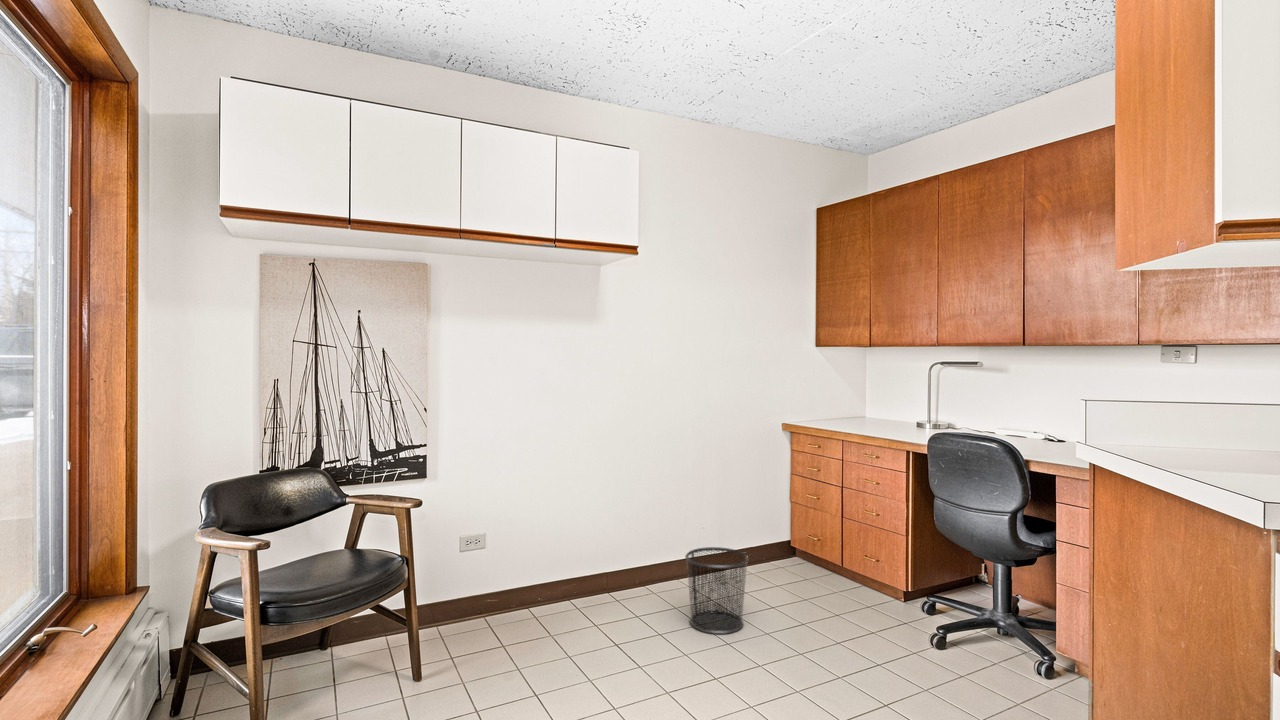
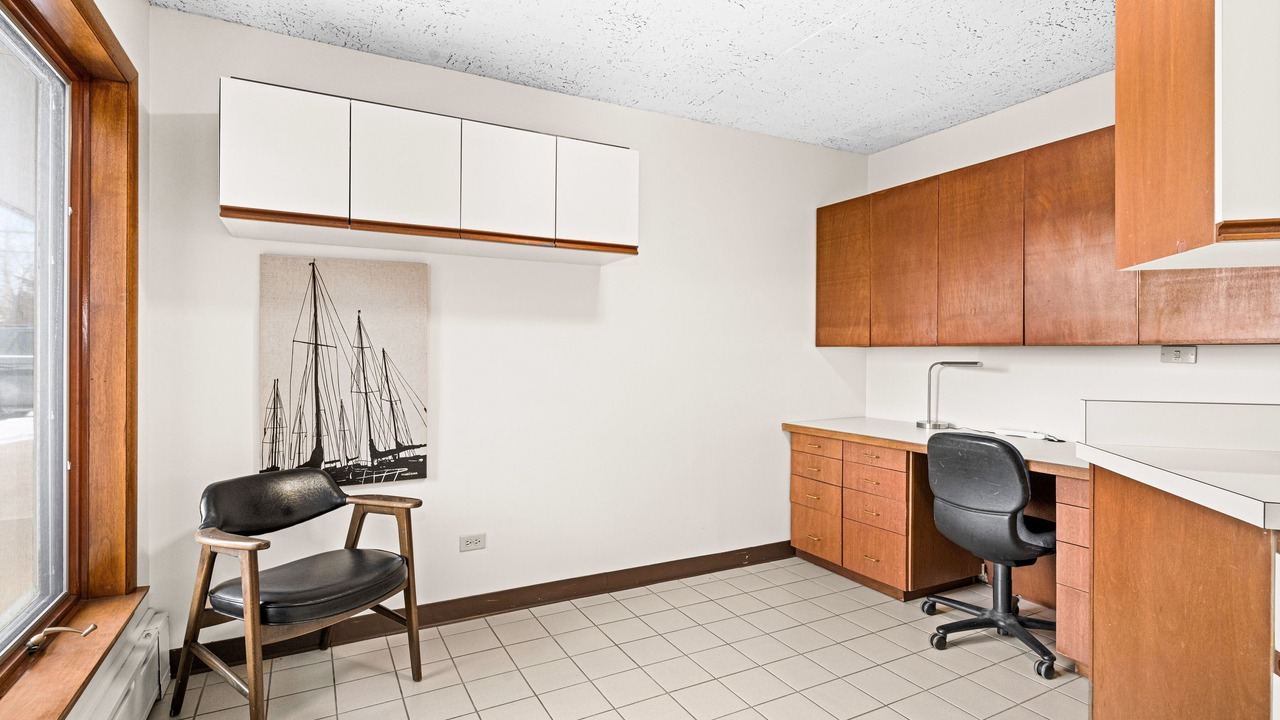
- waste bin [684,546,750,635]
